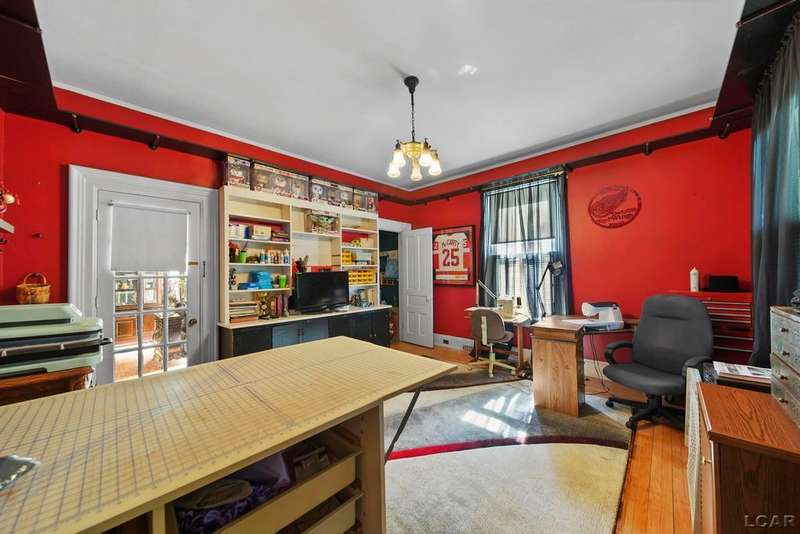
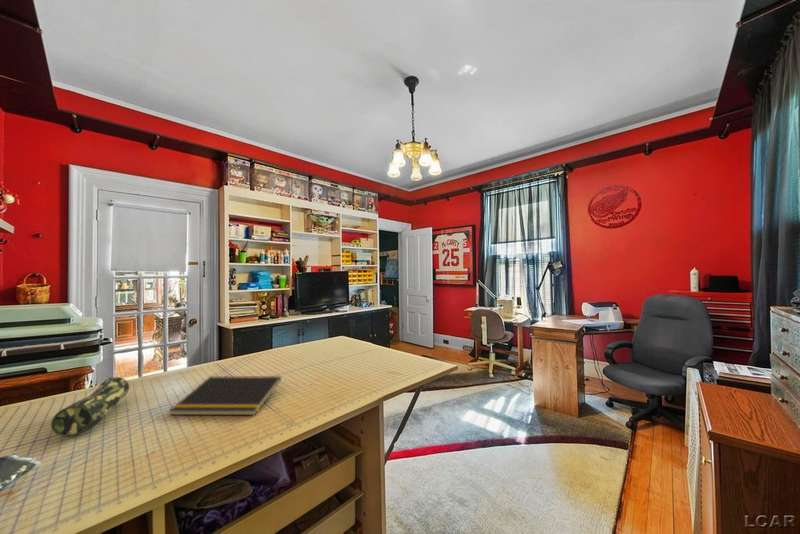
+ notepad [168,375,282,416]
+ pencil case [50,376,130,438]
